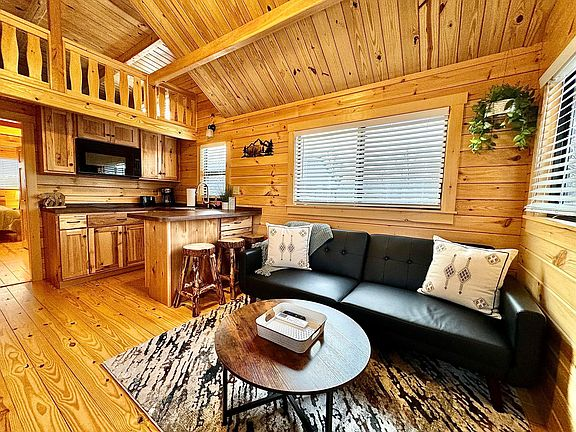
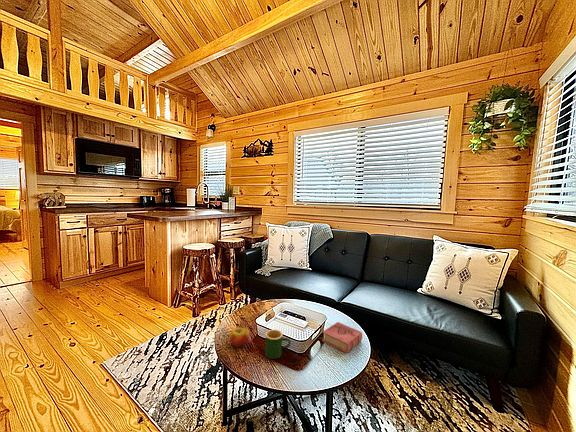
+ apple [229,327,250,348]
+ mug [264,329,292,360]
+ book [321,321,363,354]
